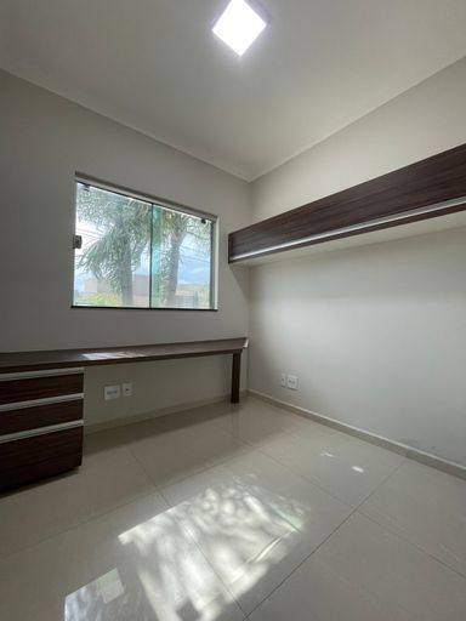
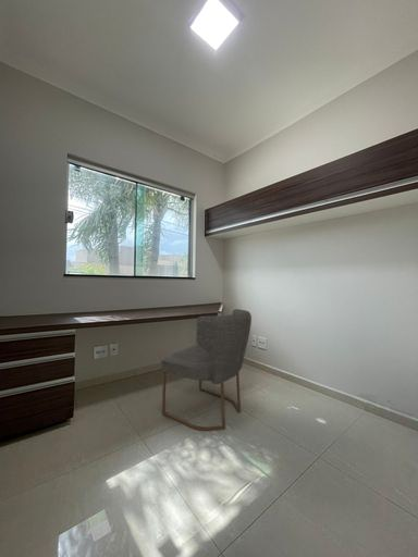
+ chair [160,308,253,432]
